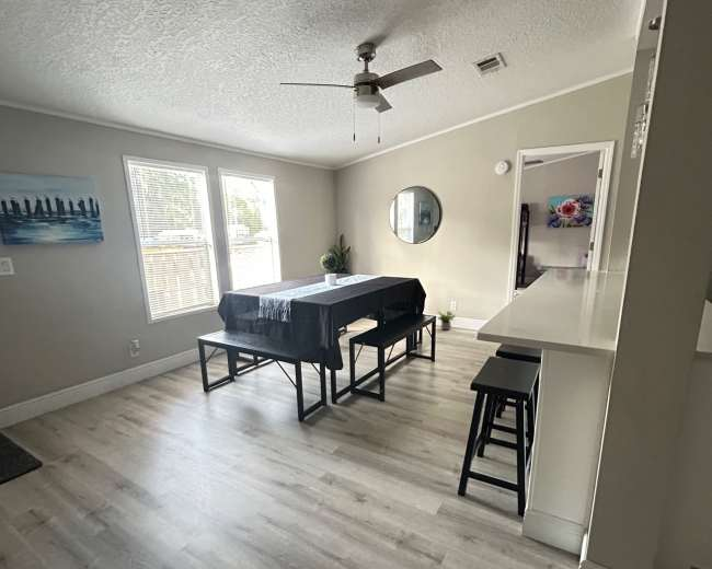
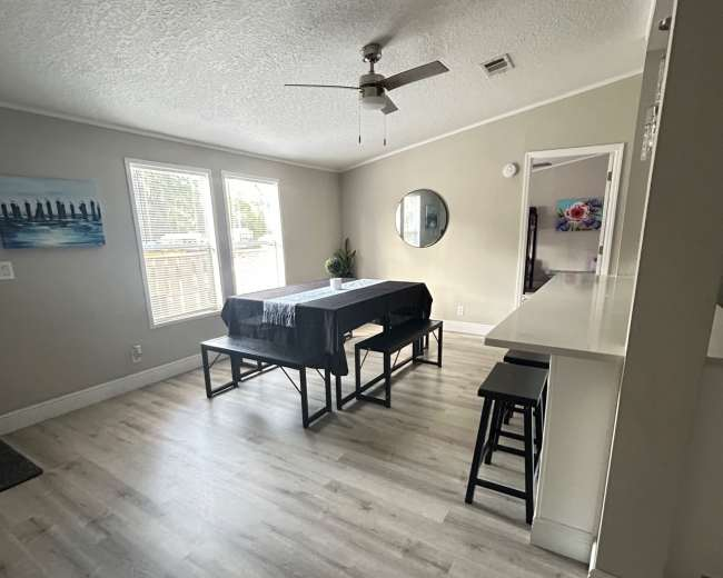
- potted plant [436,310,458,330]
